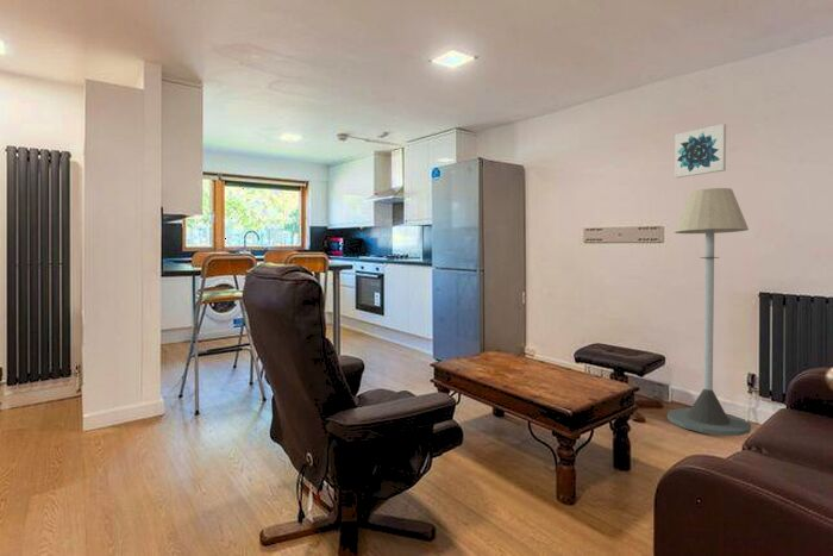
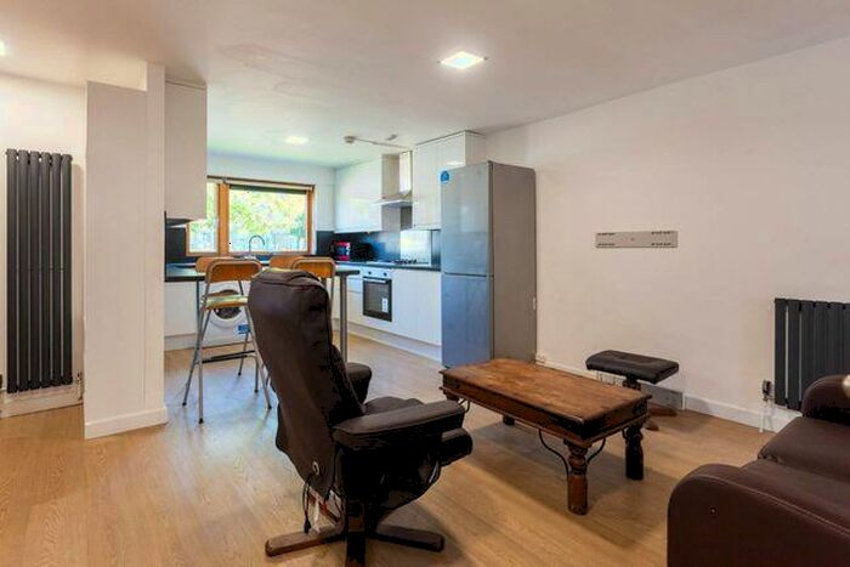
- wall art [674,123,727,179]
- floor lamp [666,187,752,437]
